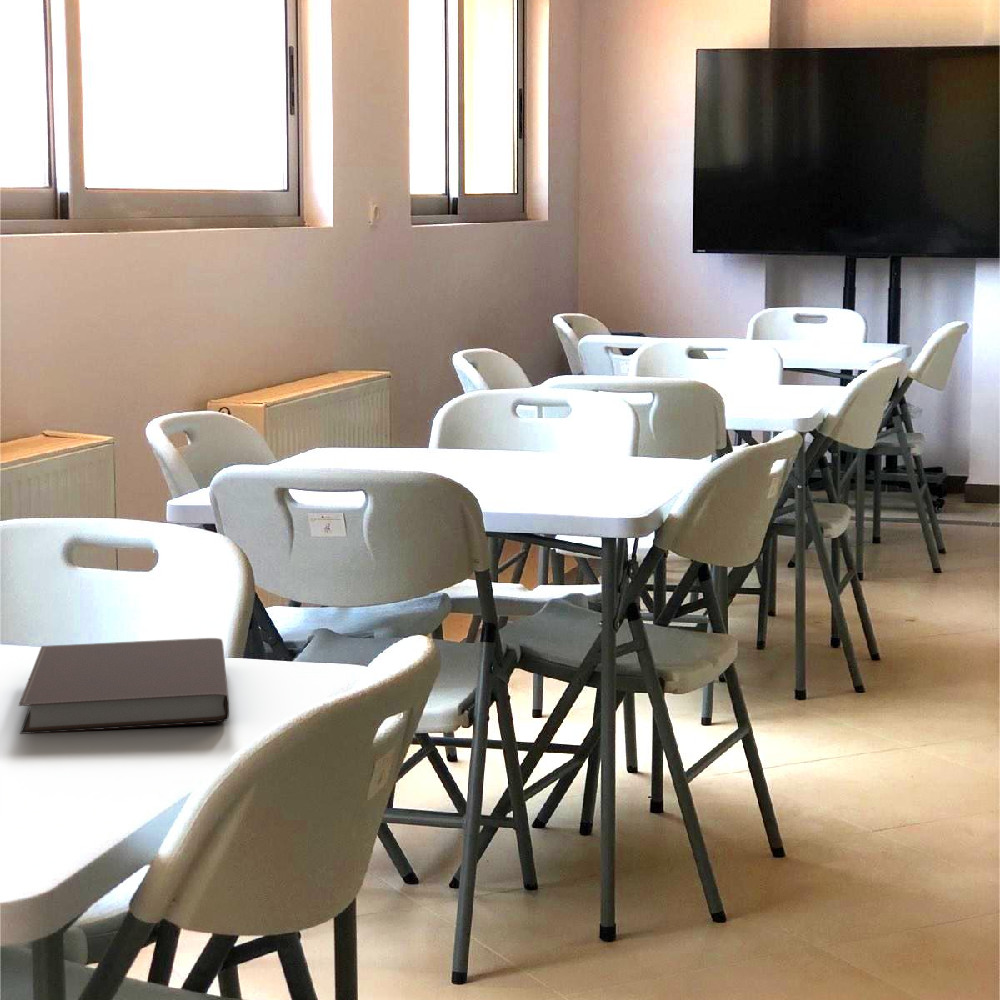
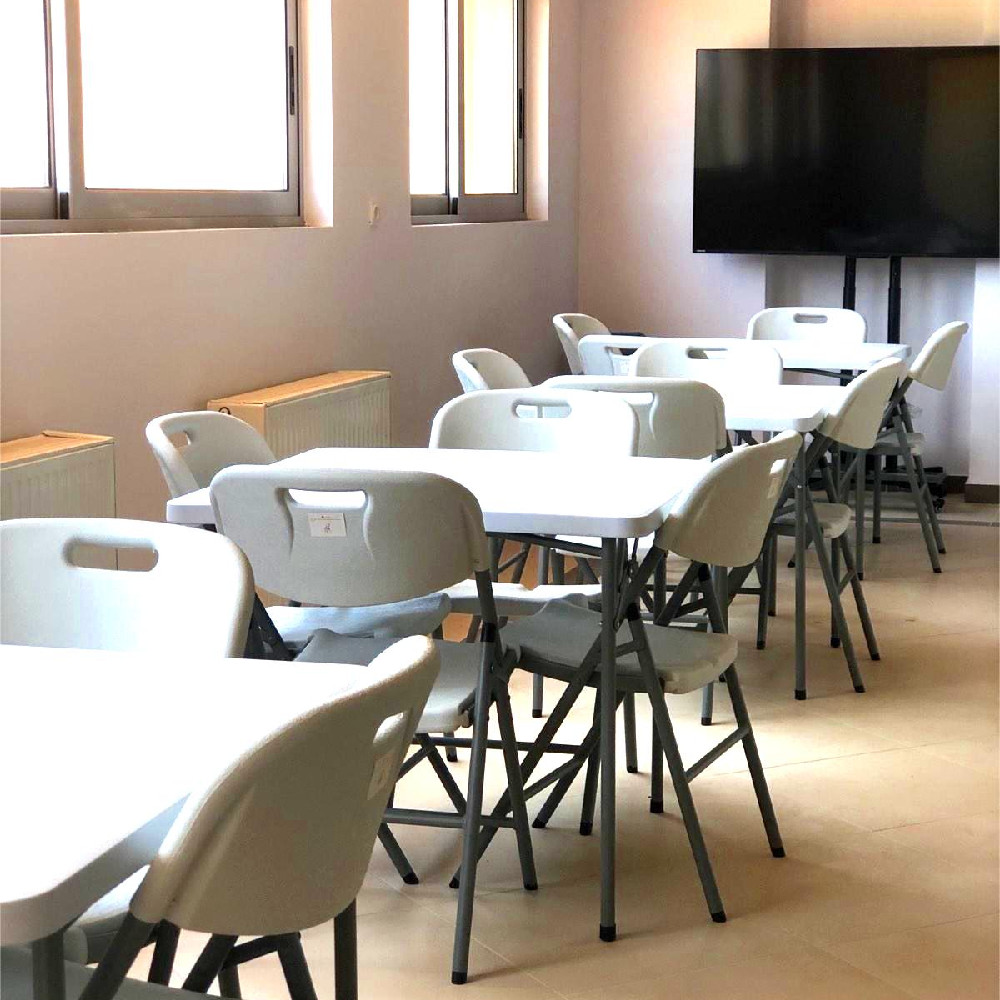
- notebook [18,637,230,735]
